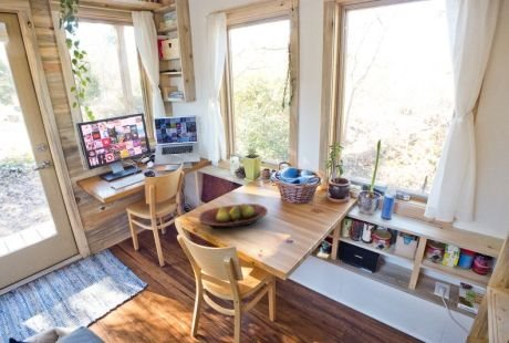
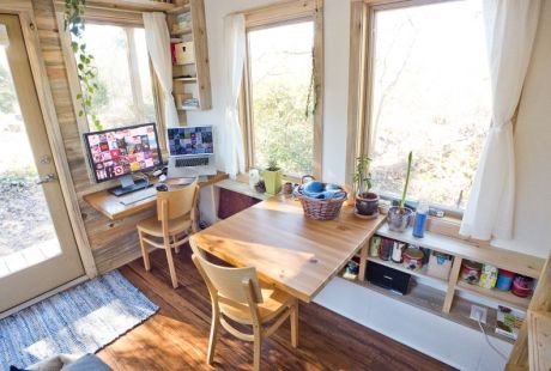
- fruit bowl [198,202,269,229]
